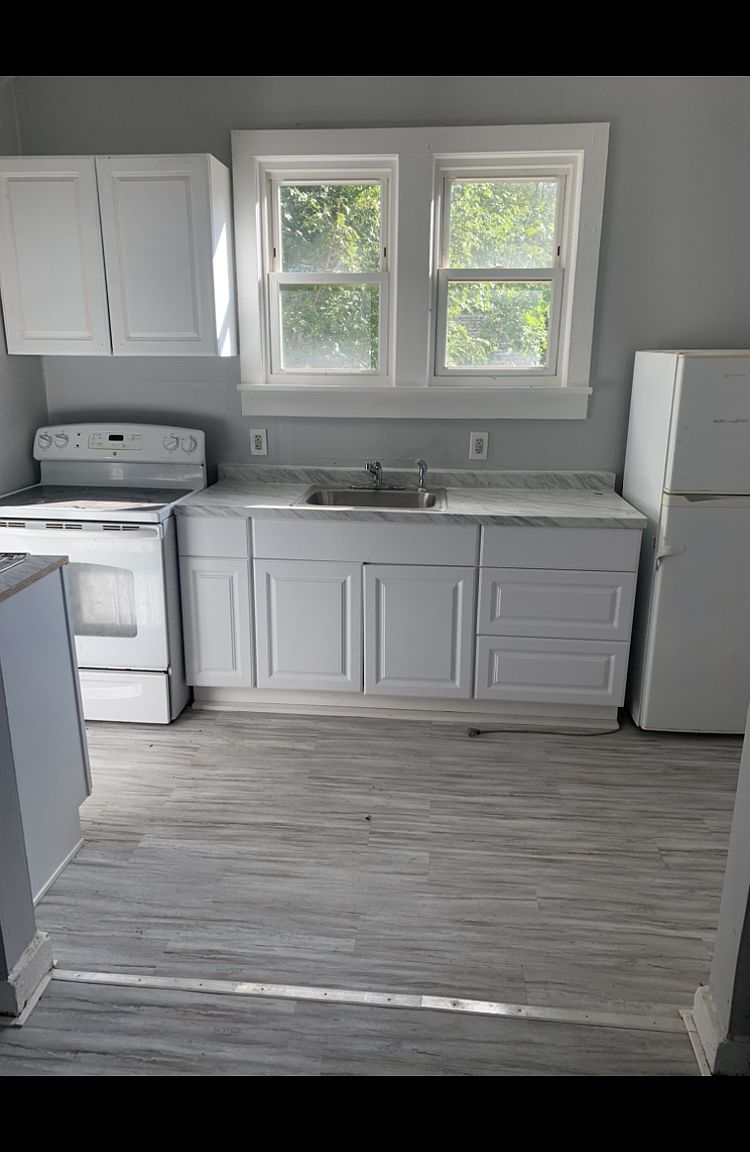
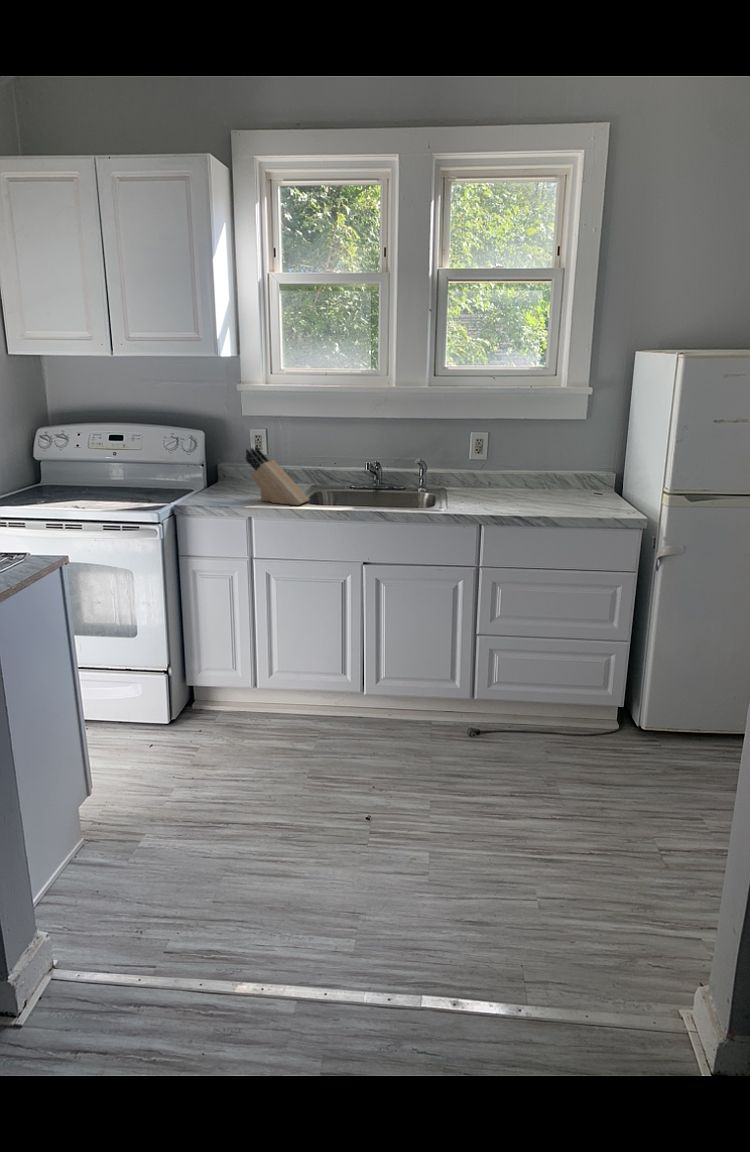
+ knife block [244,445,311,506]
